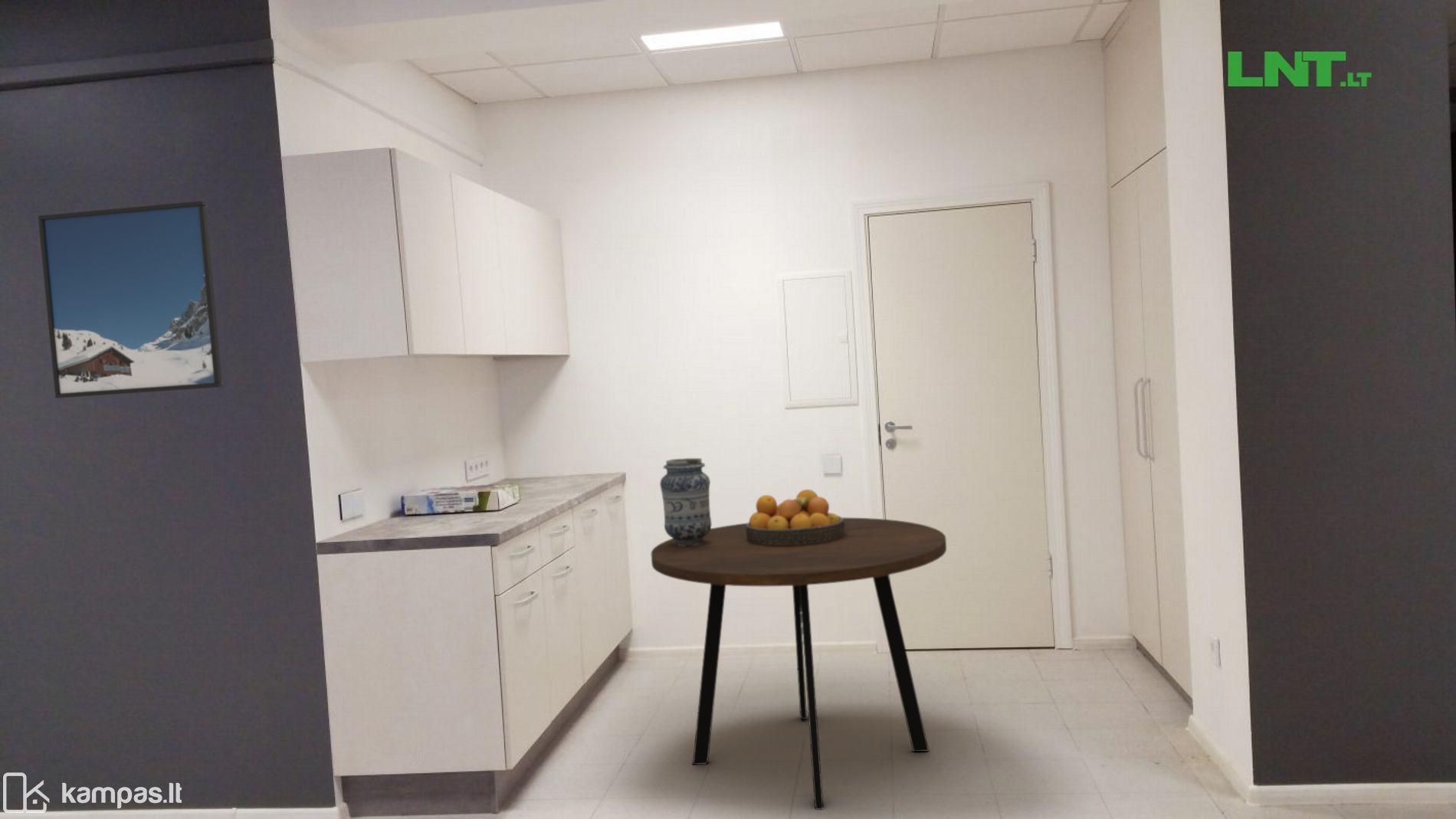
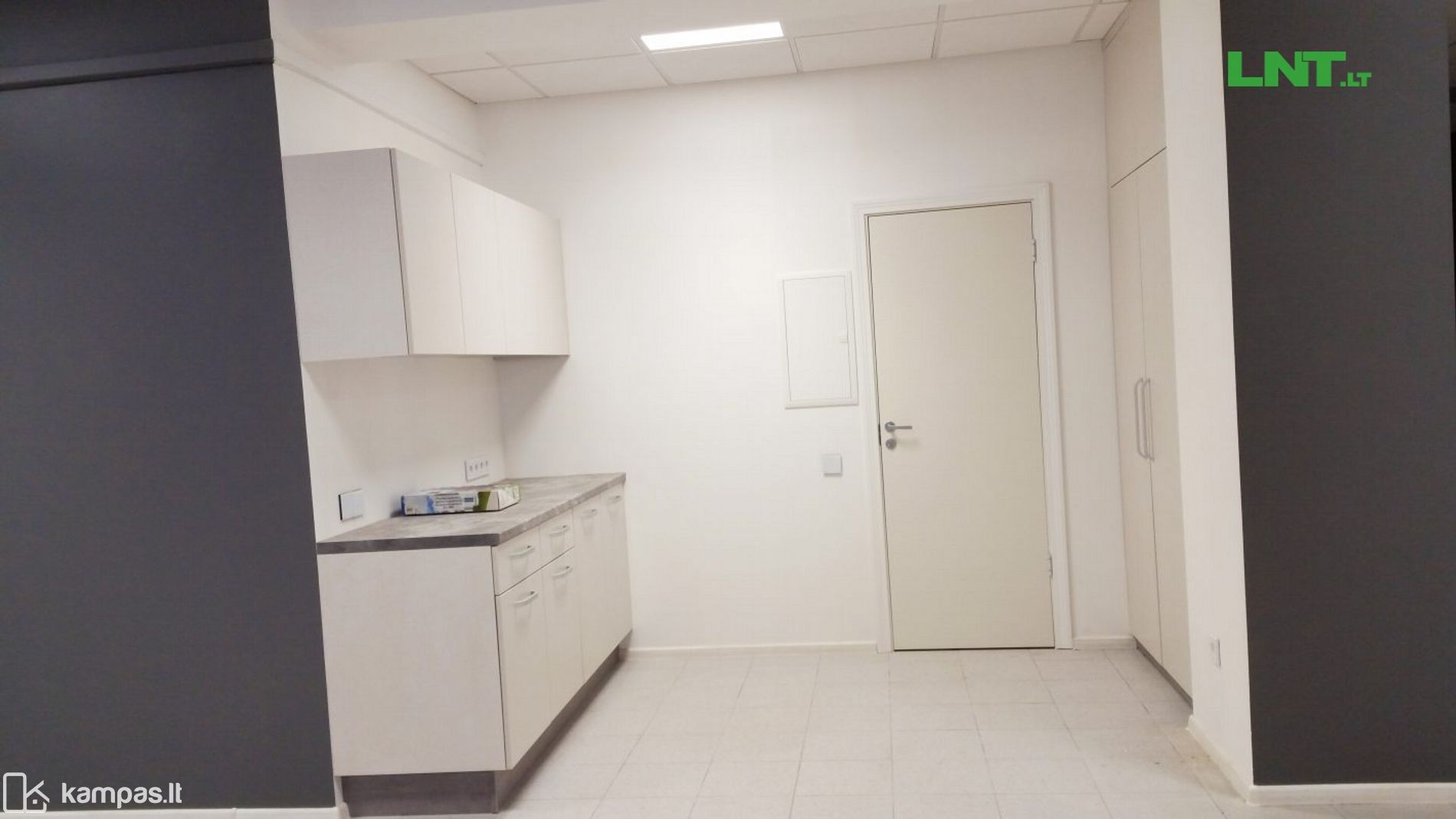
- dining table [651,517,947,811]
- fruit bowl [746,489,844,545]
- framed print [37,200,223,399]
- vase [659,457,712,546]
